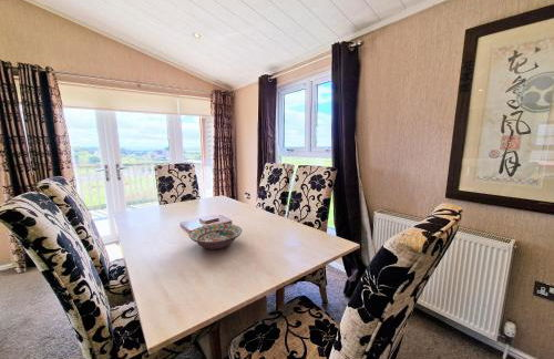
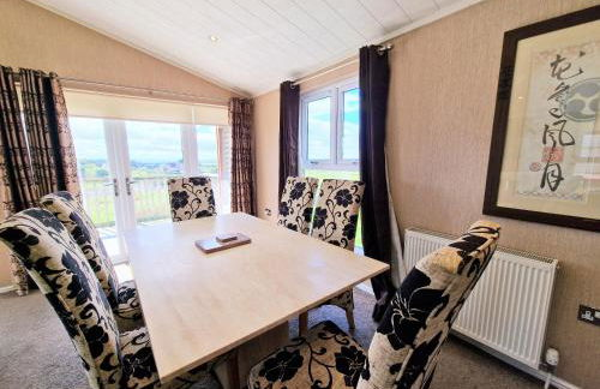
- decorative bowl [188,223,243,250]
